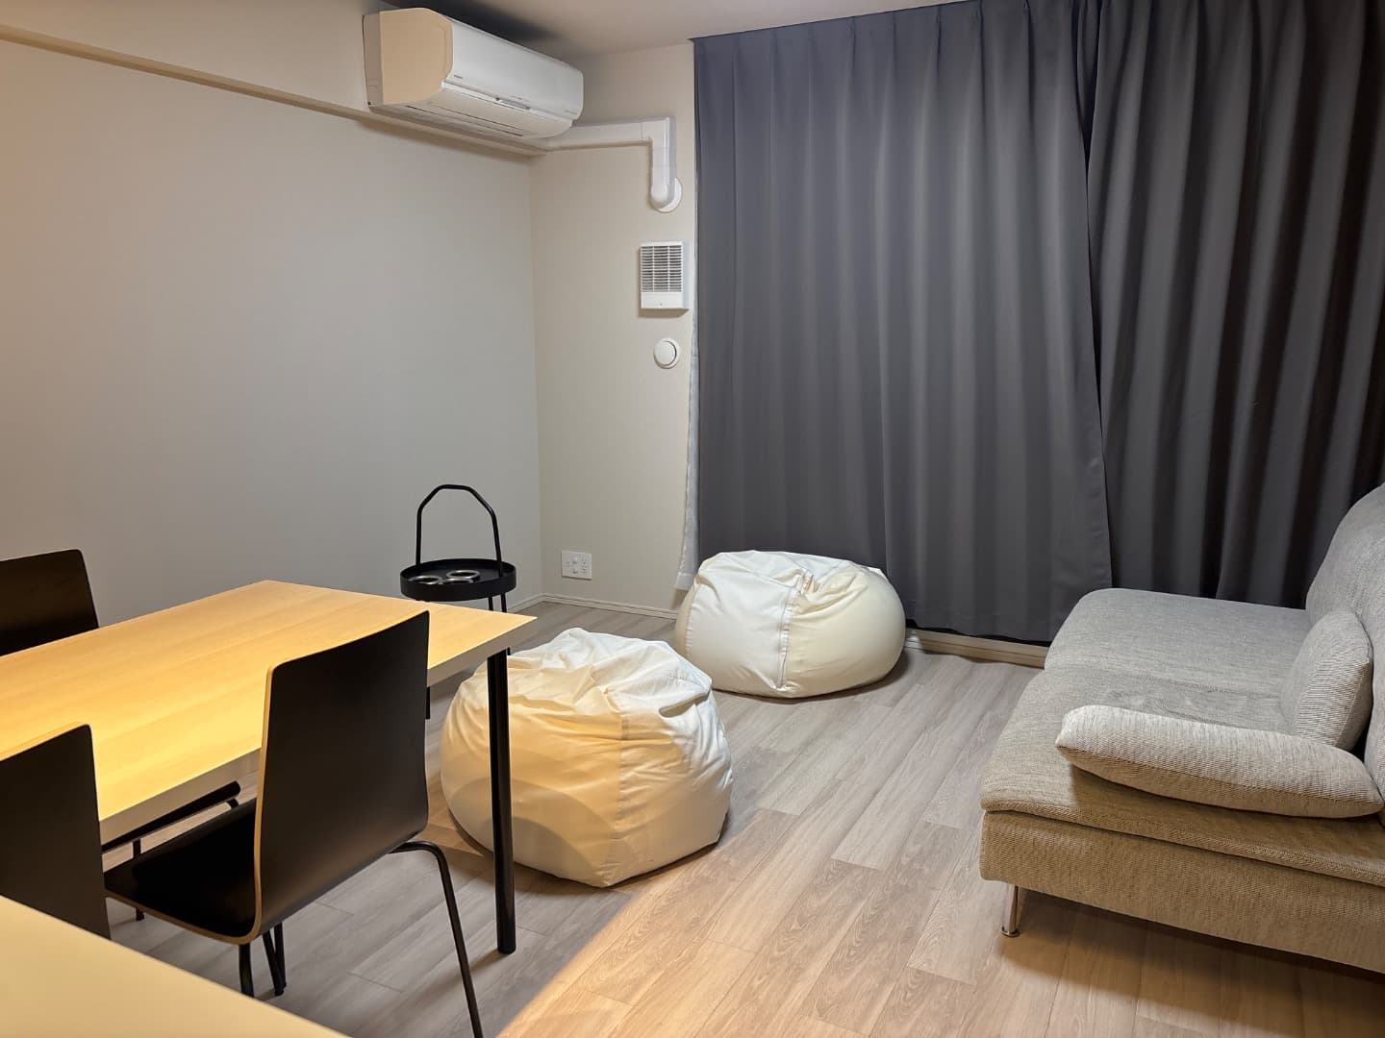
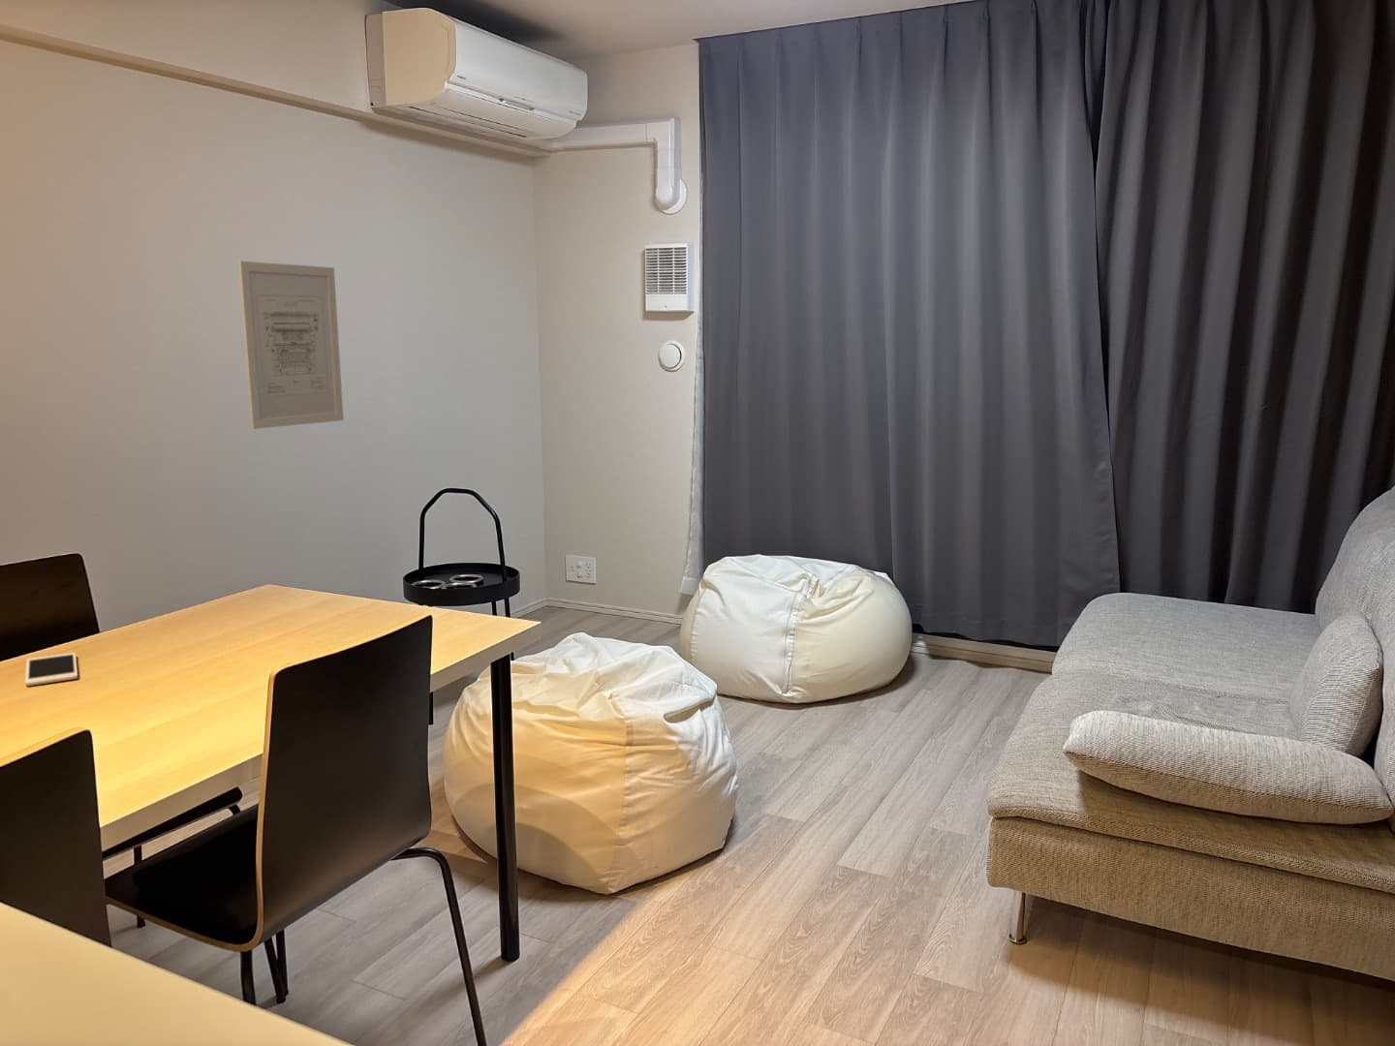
+ cell phone [24,652,78,687]
+ wall art [237,260,345,430]
